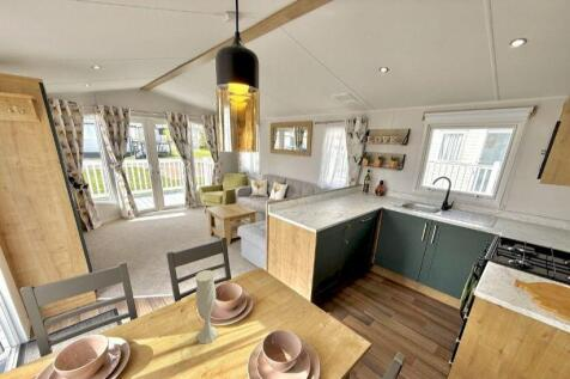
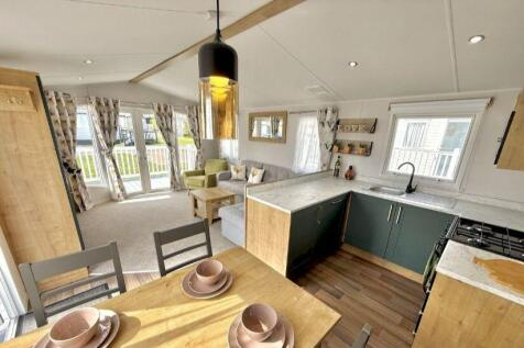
- vase [195,269,219,344]
